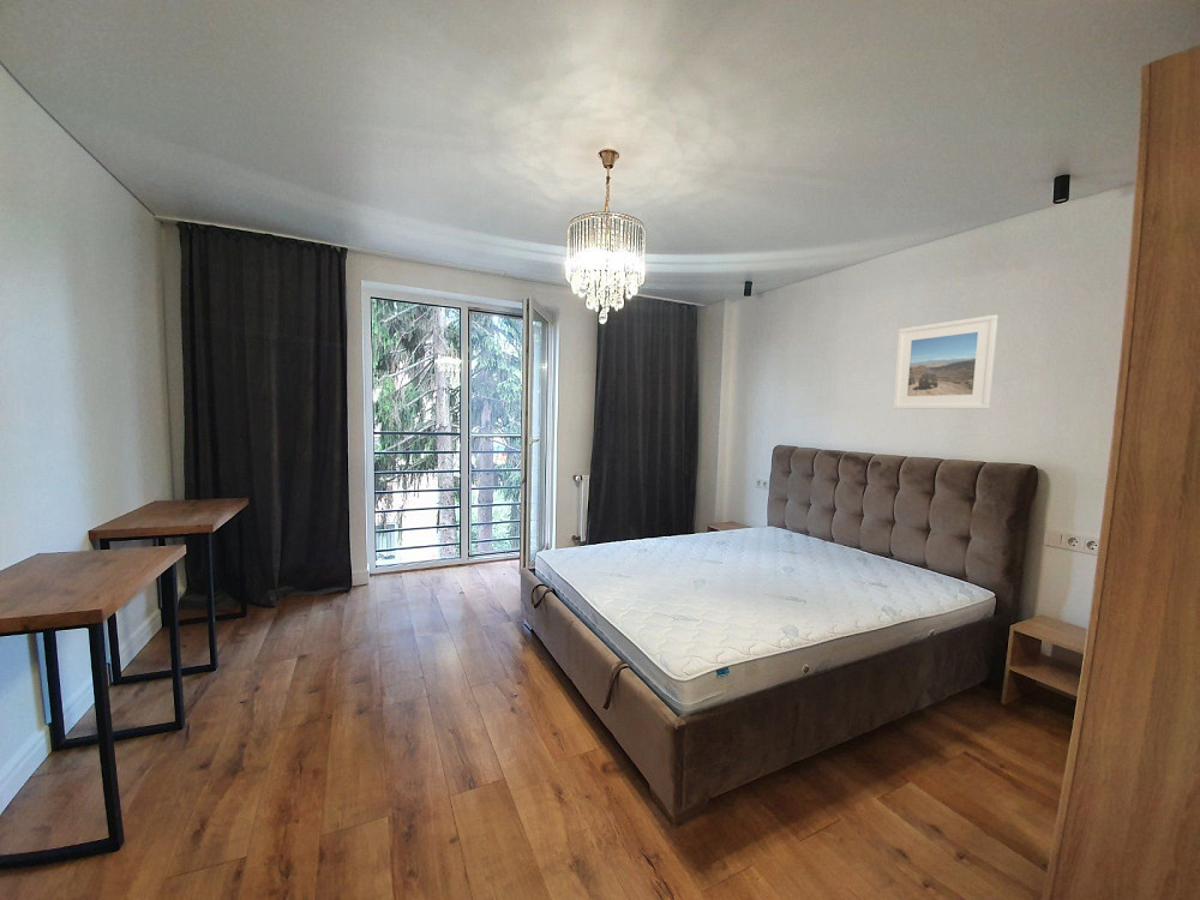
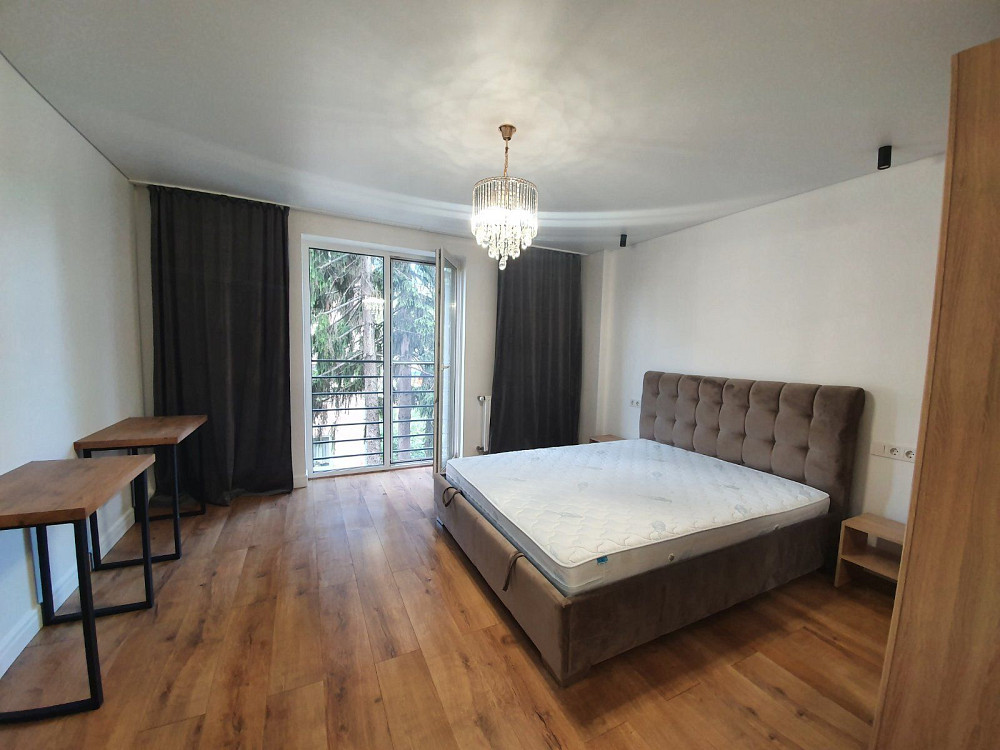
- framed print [892,313,1000,410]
